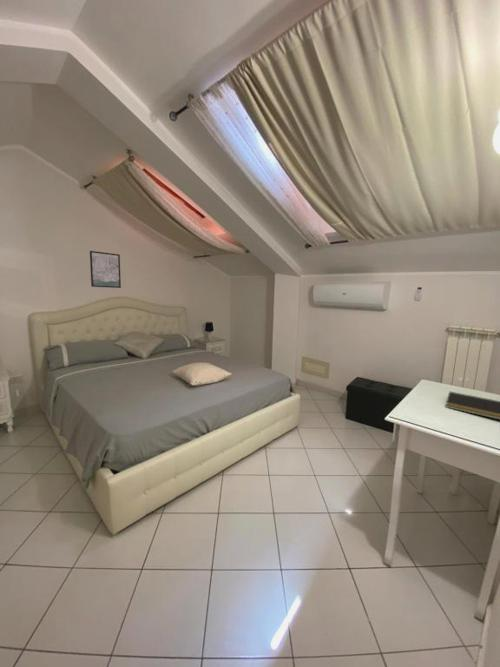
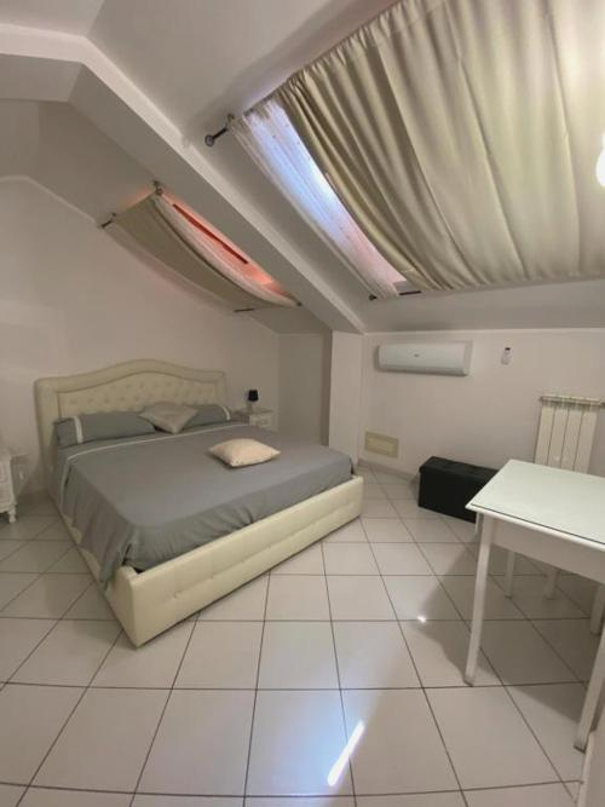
- notepad [444,391,500,421]
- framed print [89,250,122,289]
